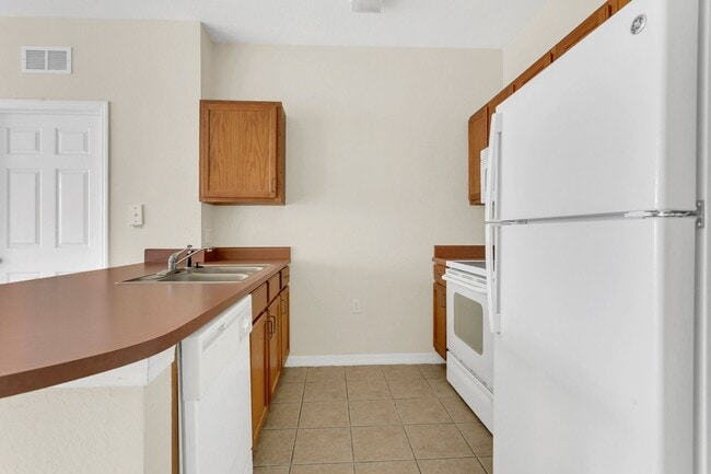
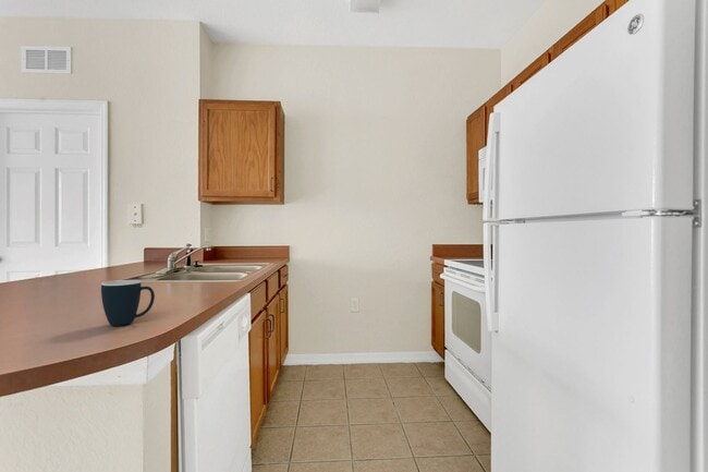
+ mug [100,279,156,327]
